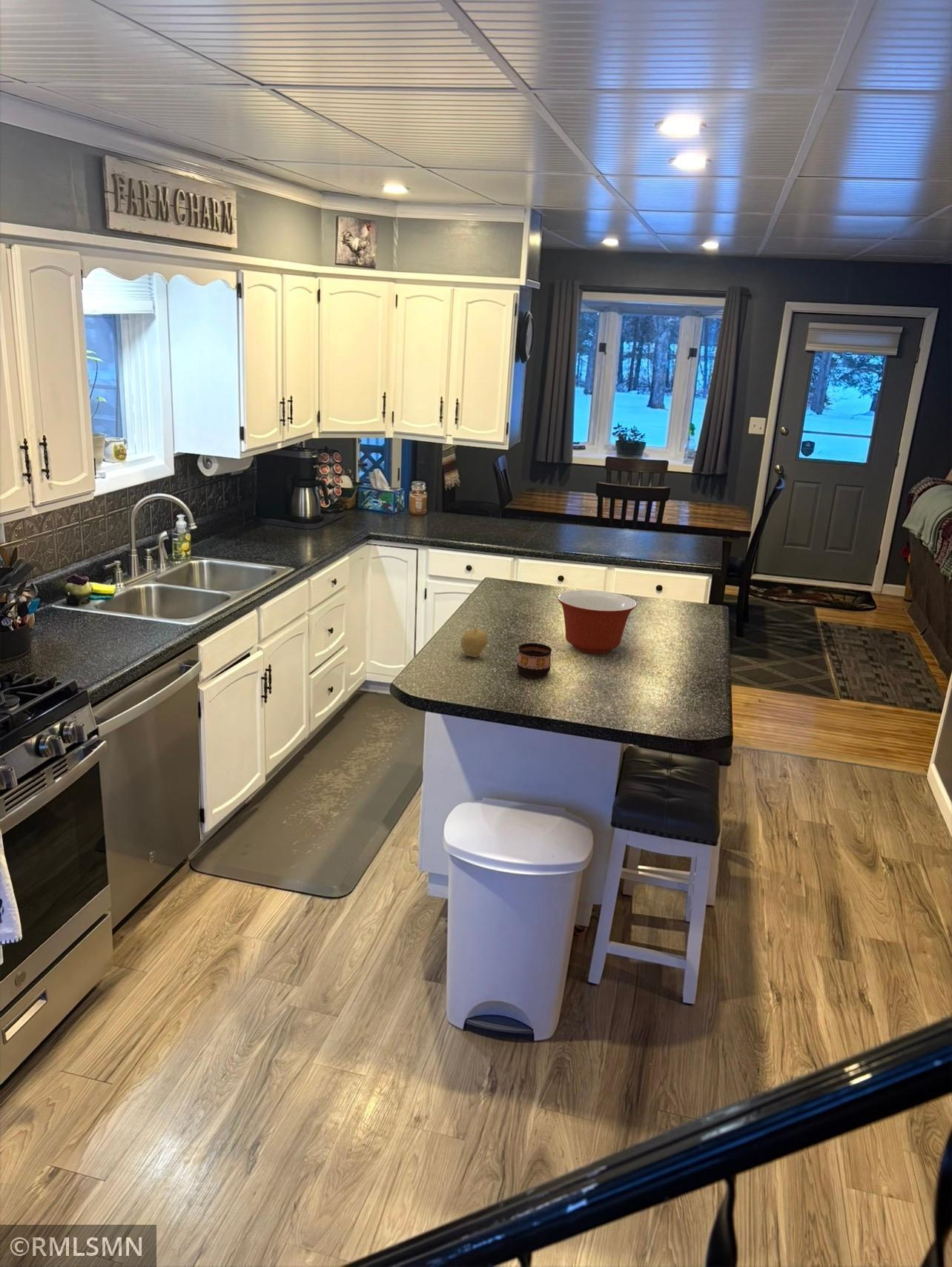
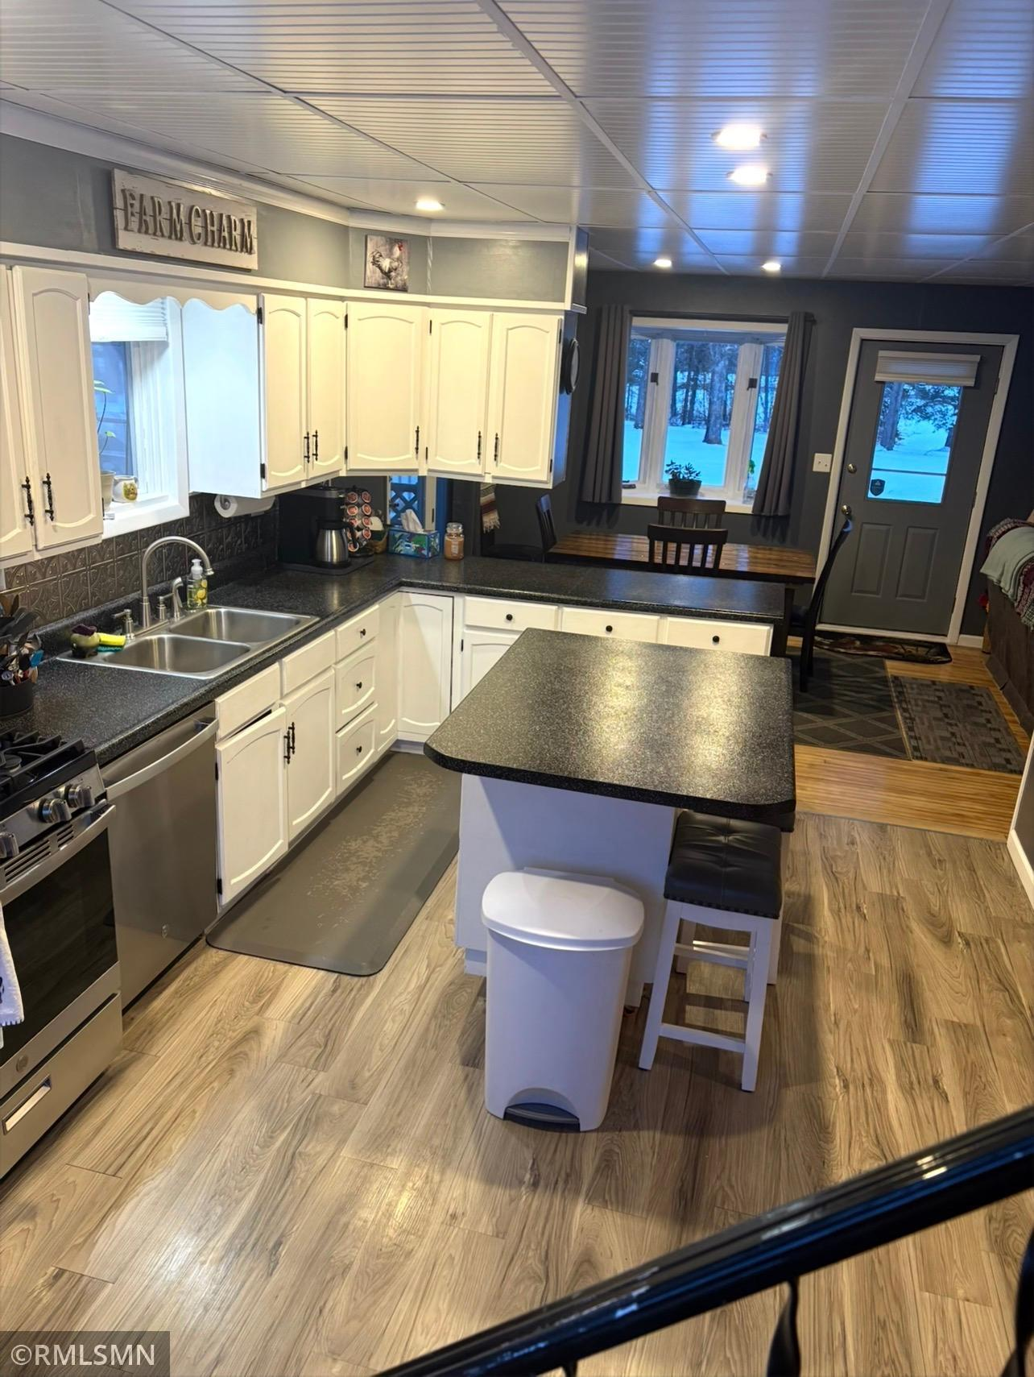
- mixing bowl [557,589,638,655]
- fruit [460,626,489,658]
- cup [516,643,552,678]
